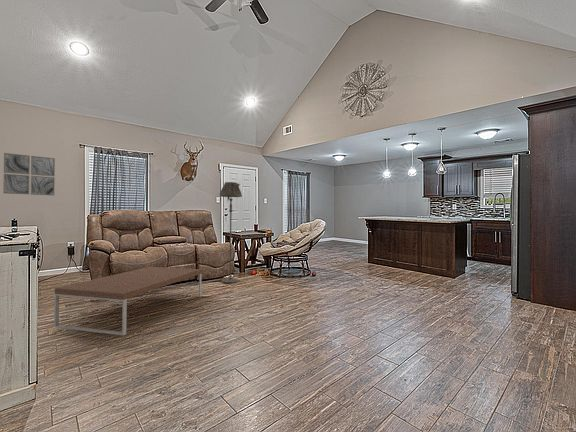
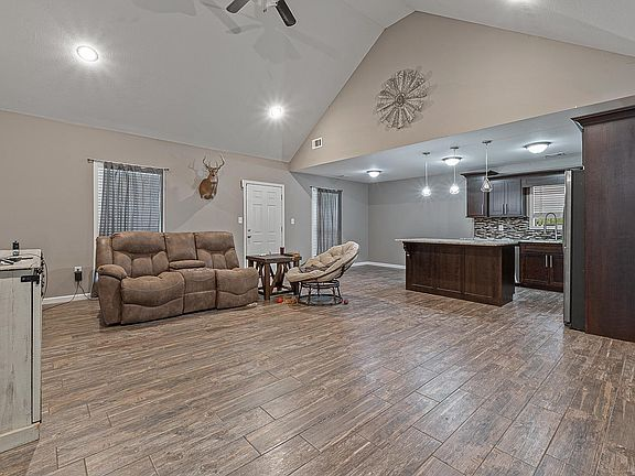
- floor lamp [219,181,243,284]
- coffee table [53,266,202,336]
- wall art [2,152,56,197]
